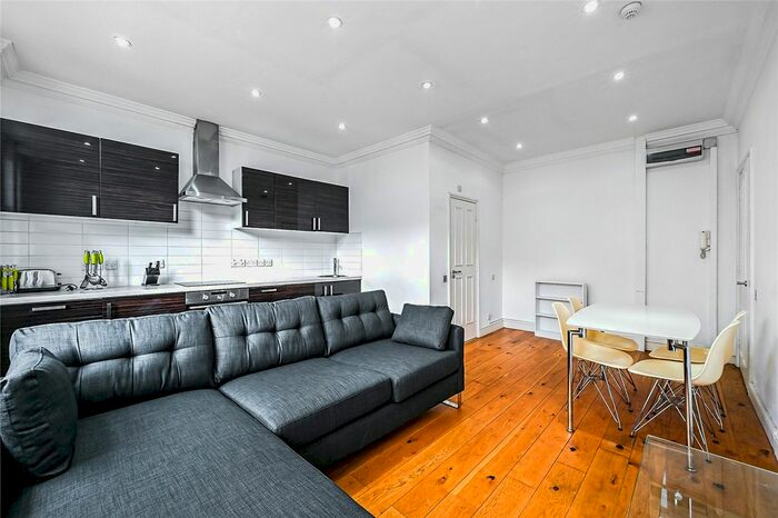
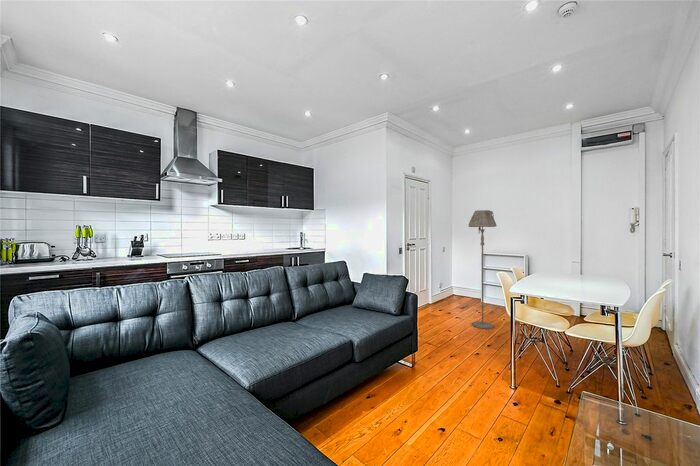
+ floor lamp [467,209,498,330]
